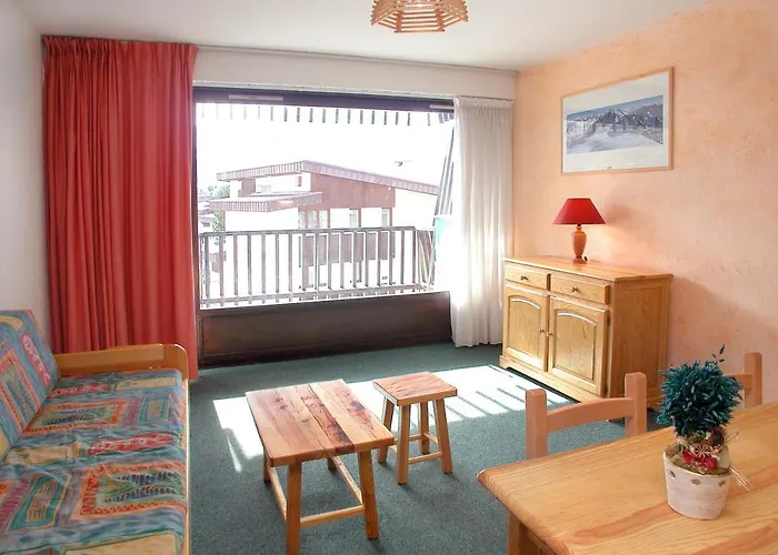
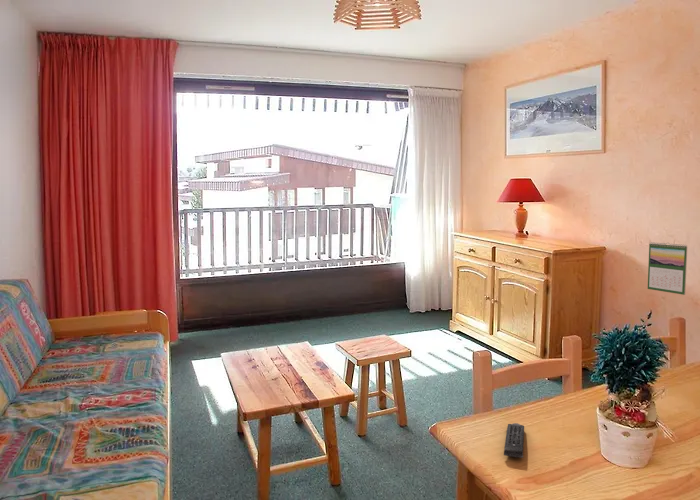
+ remote control [503,422,525,459]
+ calendar [647,241,688,296]
